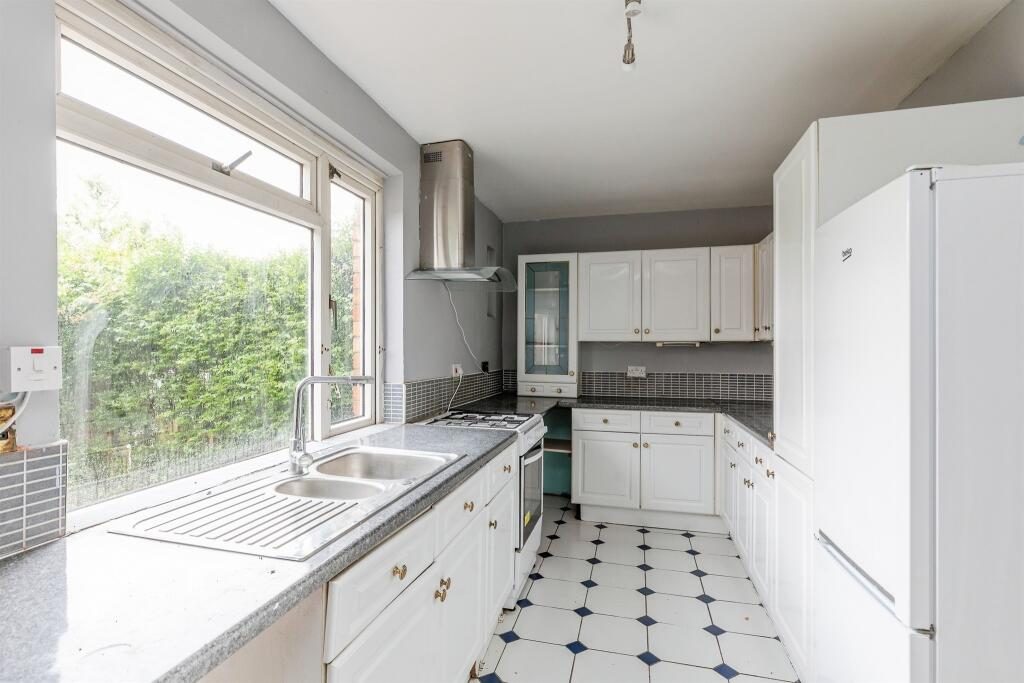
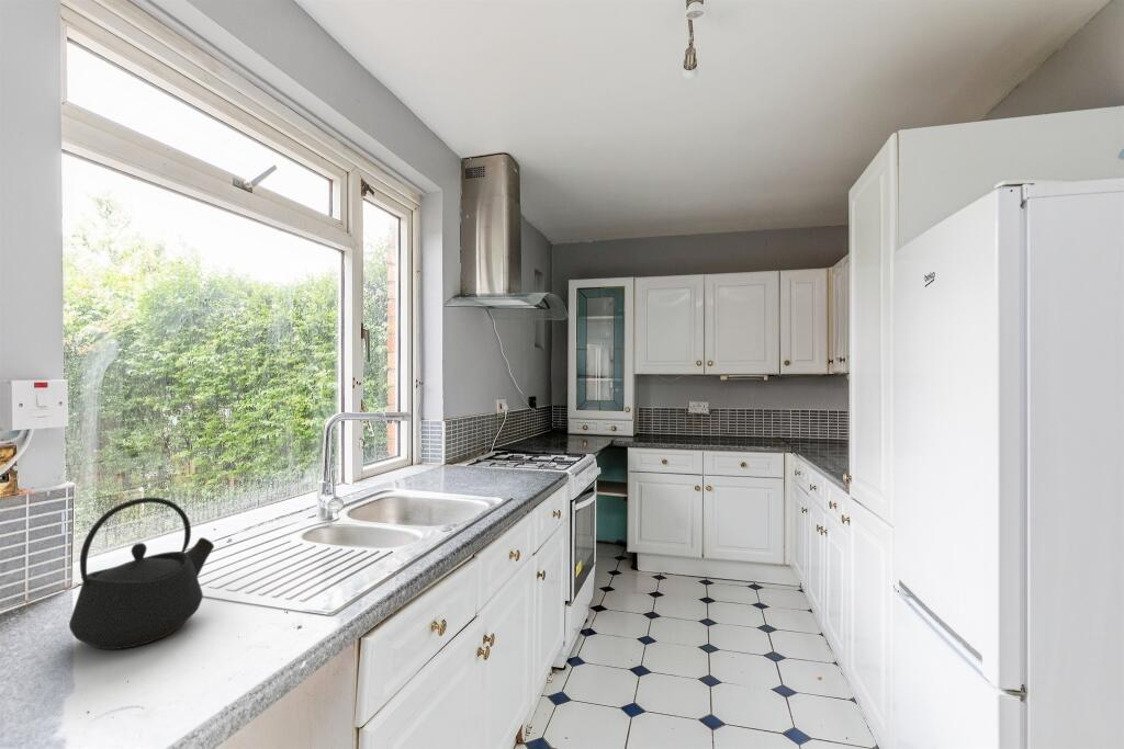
+ kettle [68,497,215,650]
